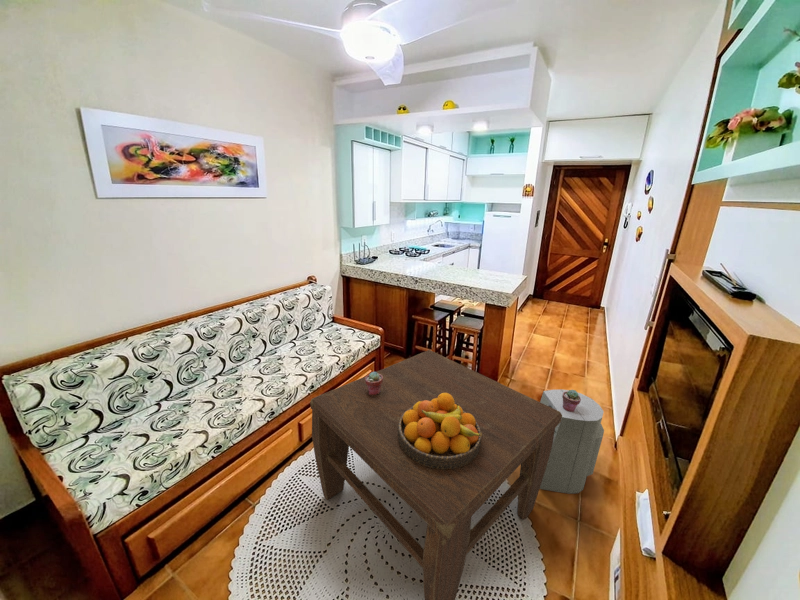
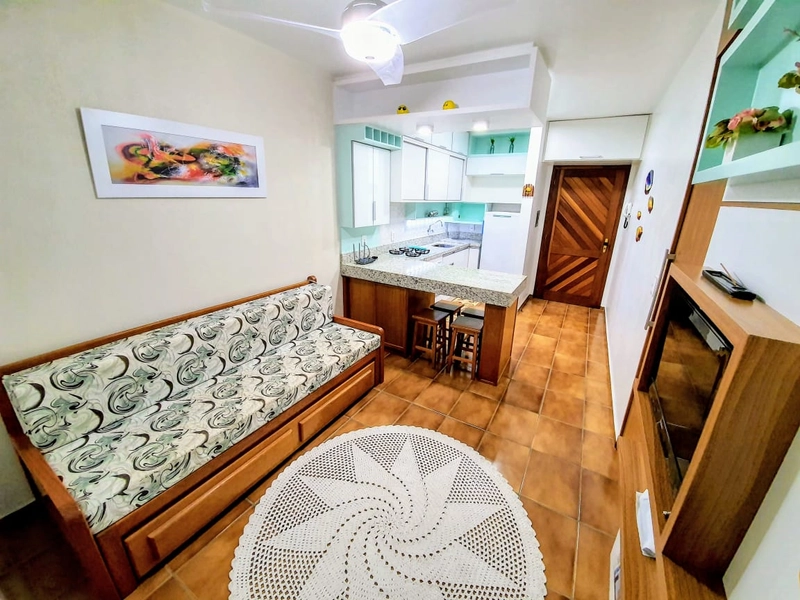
- fan [539,388,605,495]
- potted succulent [562,389,581,412]
- coffee table [309,349,562,600]
- fruit bowl [398,393,482,469]
- potted succulent [365,371,383,395]
